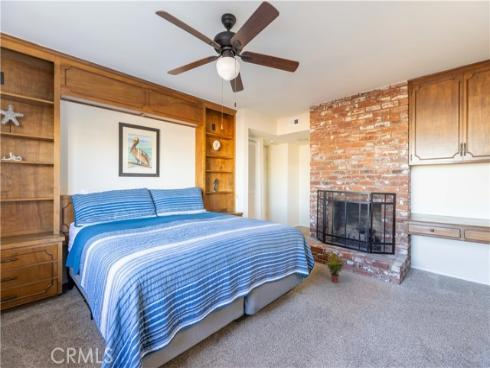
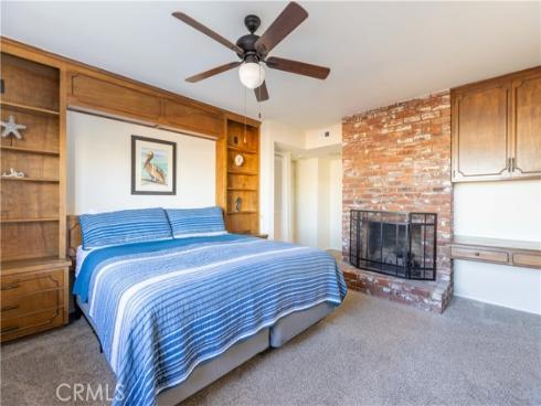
- potted plant [325,251,345,283]
